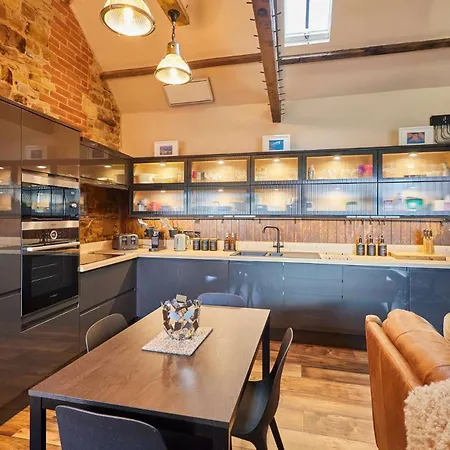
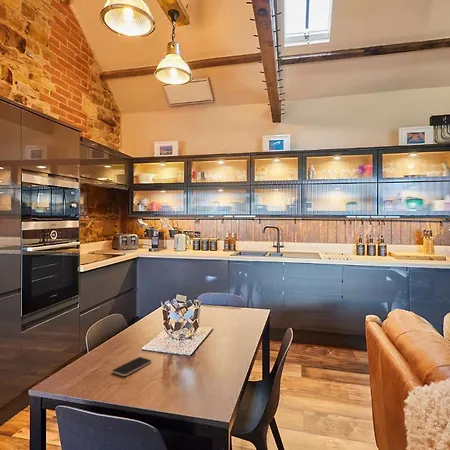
+ smartphone [111,356,152,377]
